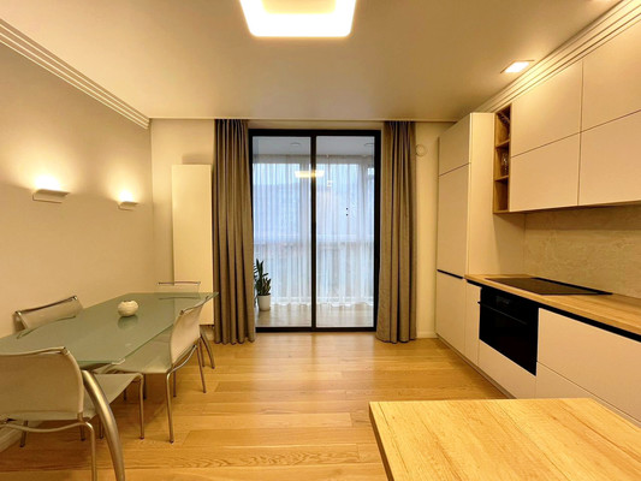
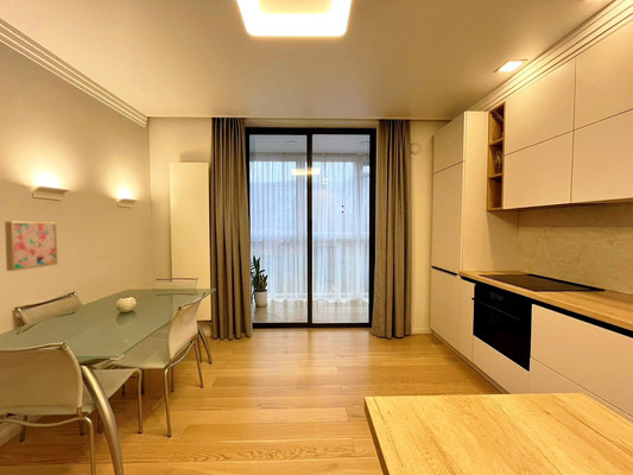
+ wall art [4,221,58,272]
